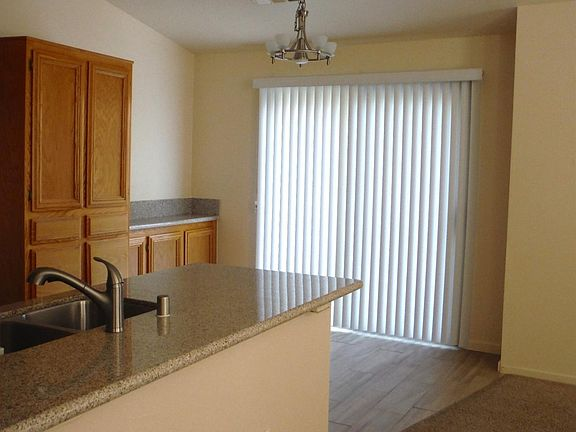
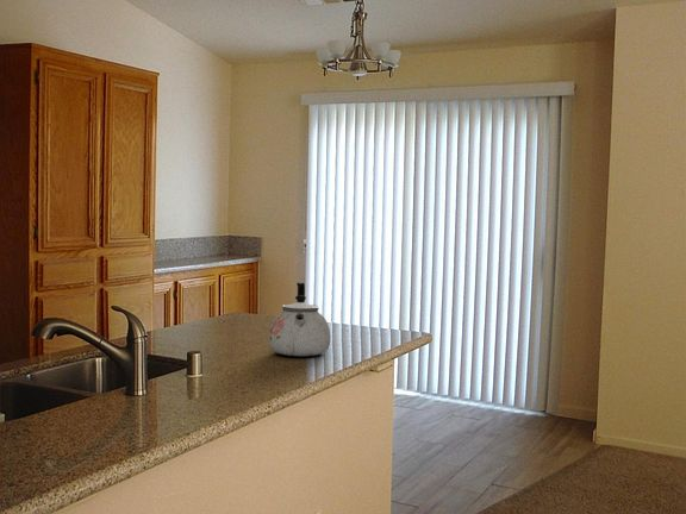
+ kettle [268,281,331,357]
